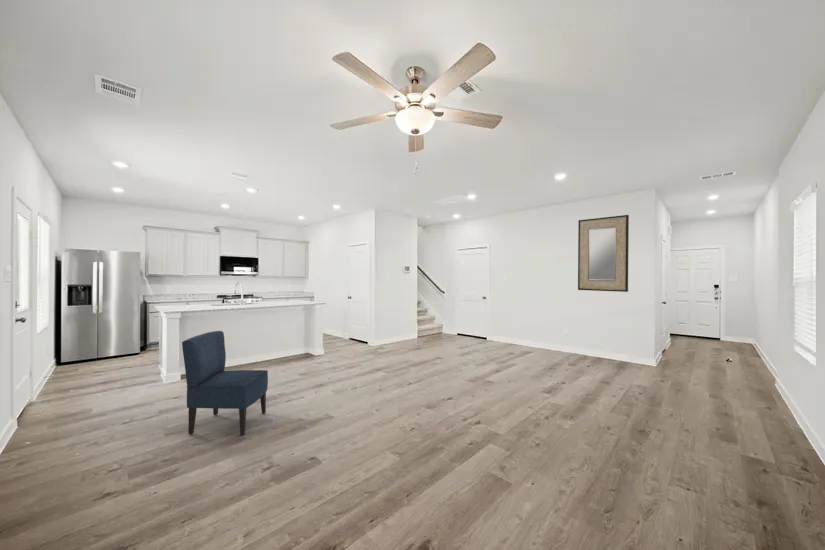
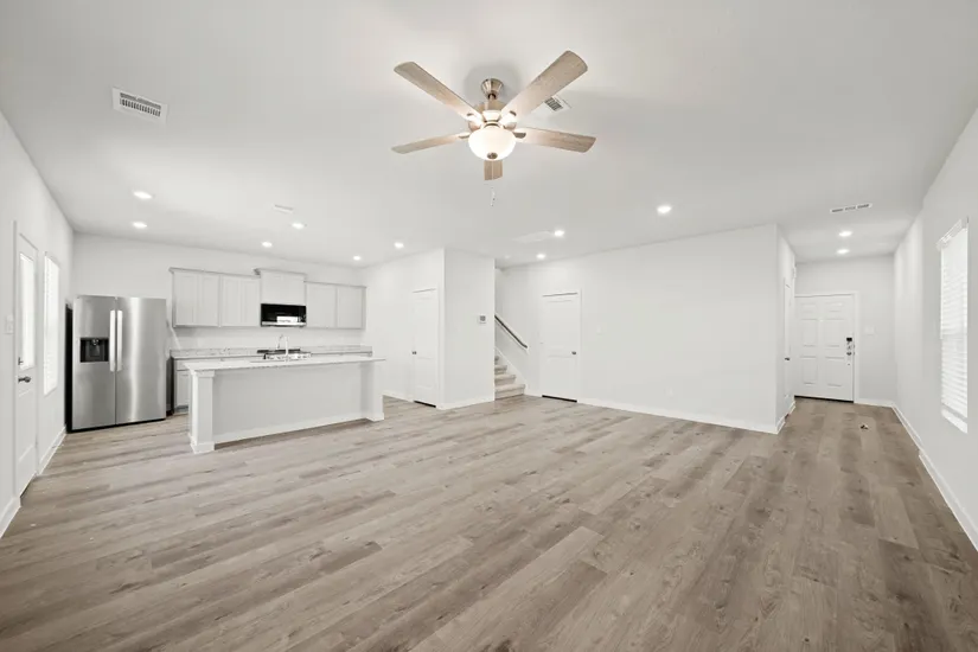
- chair [181,330,269,437]
- home mirror [577,214,630,293]
